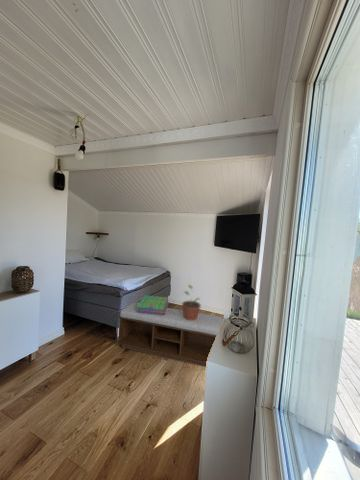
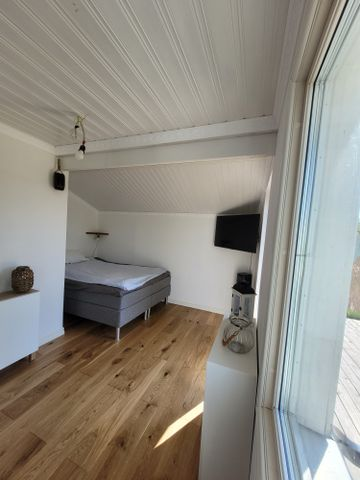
- potted plant [181,284,202,320]
- stack of books [137,294,169,315]
- bench [116,301,225,368]
